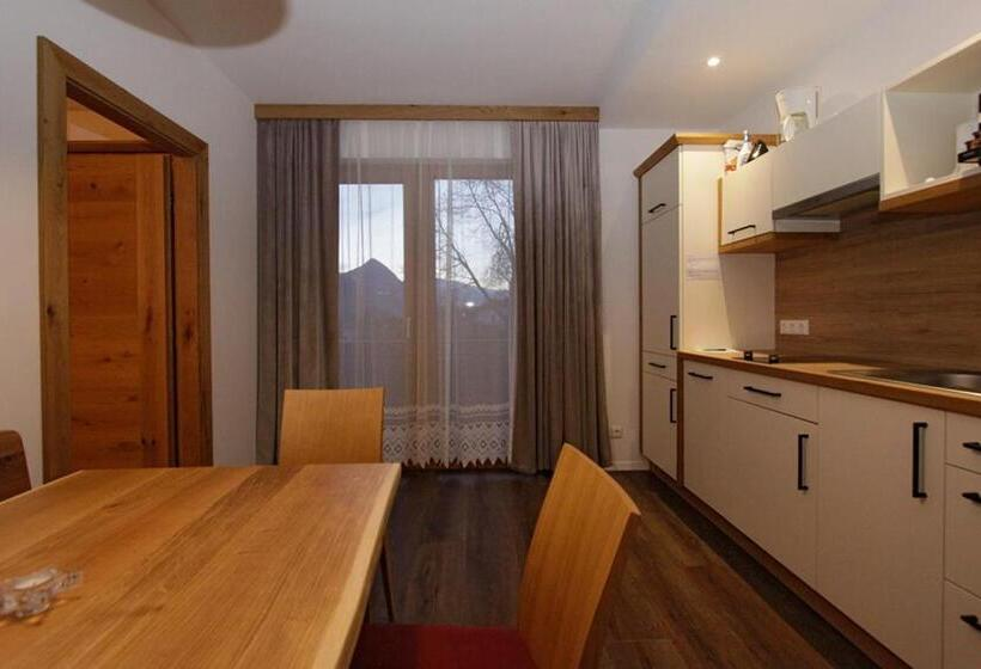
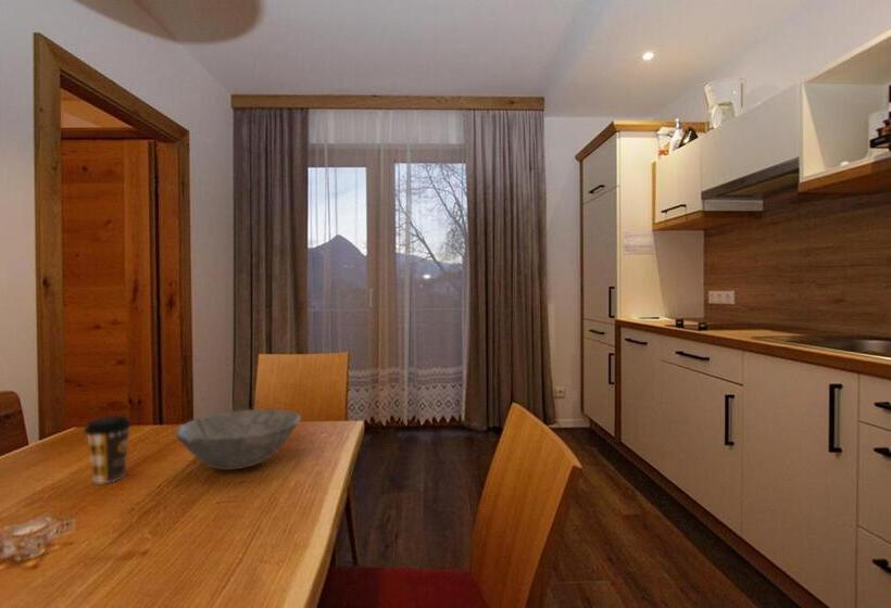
+ coffee cup [83,415,133,484]
+ bowl [174,408,301,471]
